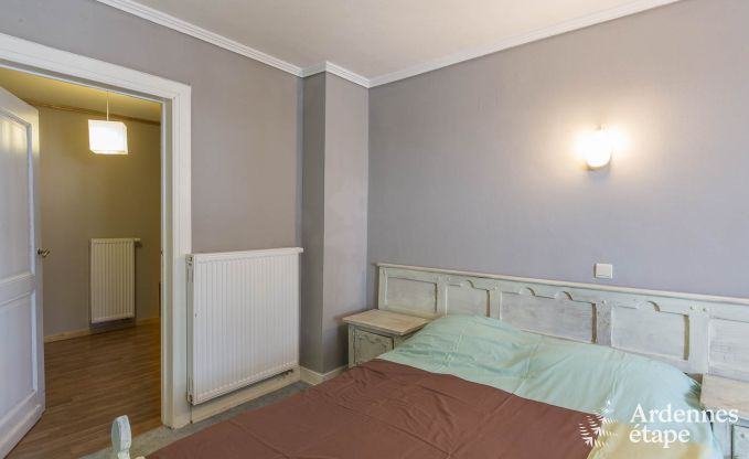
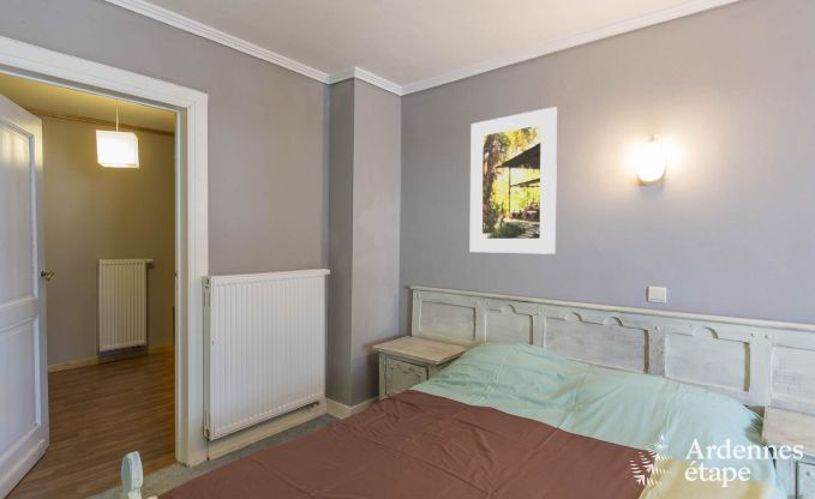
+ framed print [469,106,558,255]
